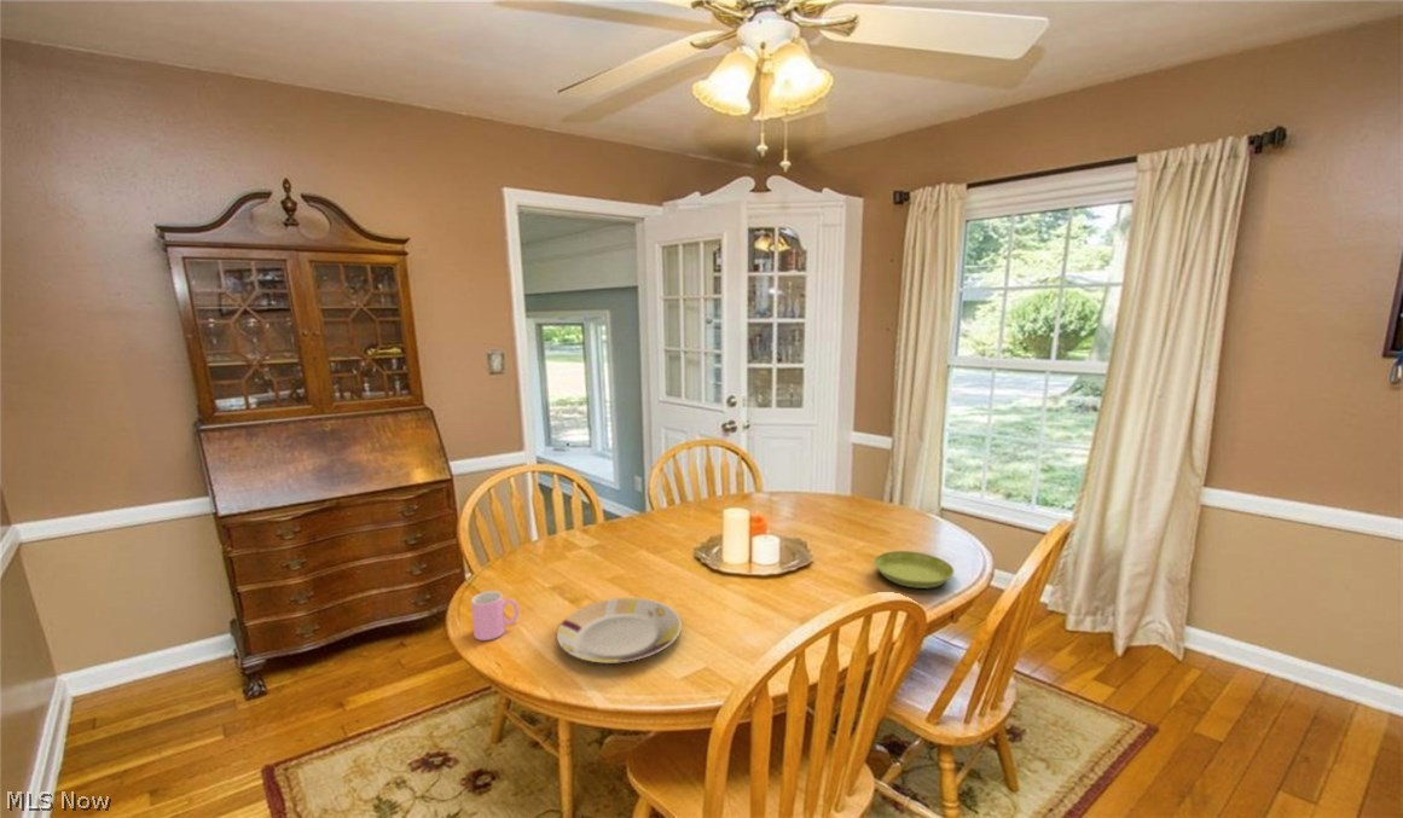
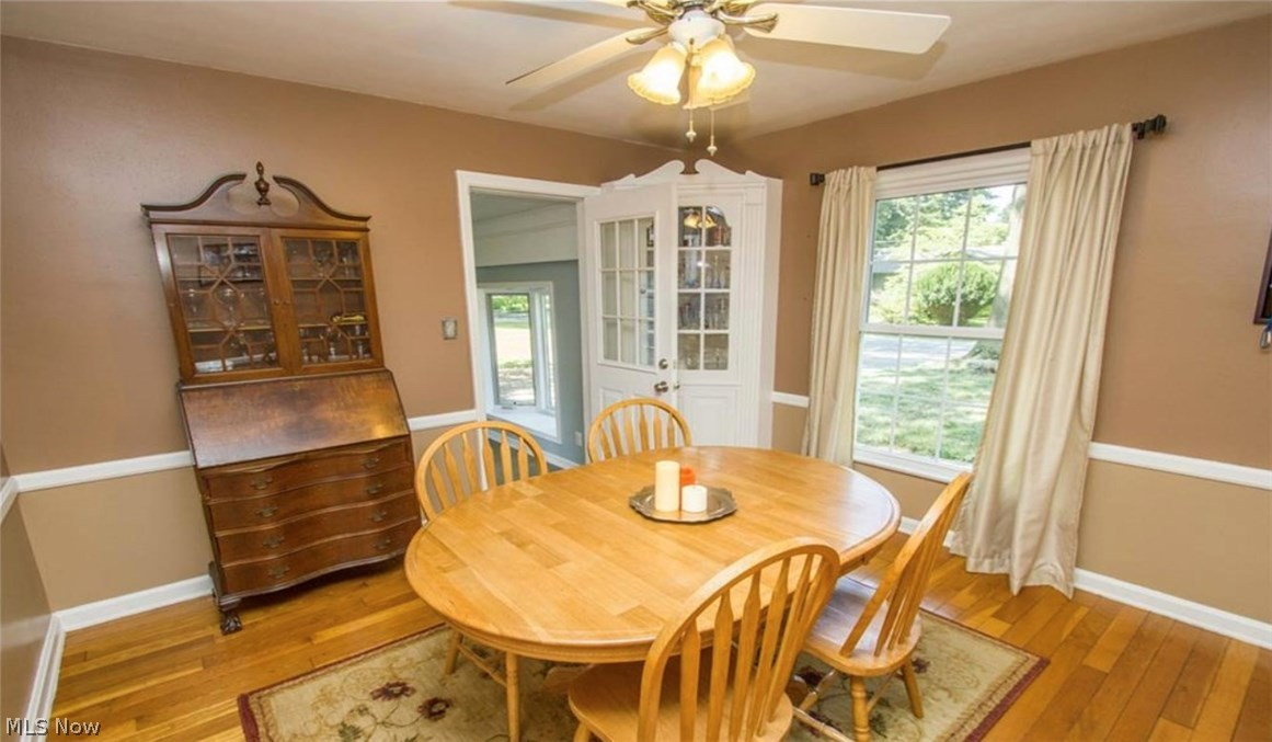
- cup [470,590,520,642]
- saucer [874,550,956,590]
- plate [556,597,683,665]
